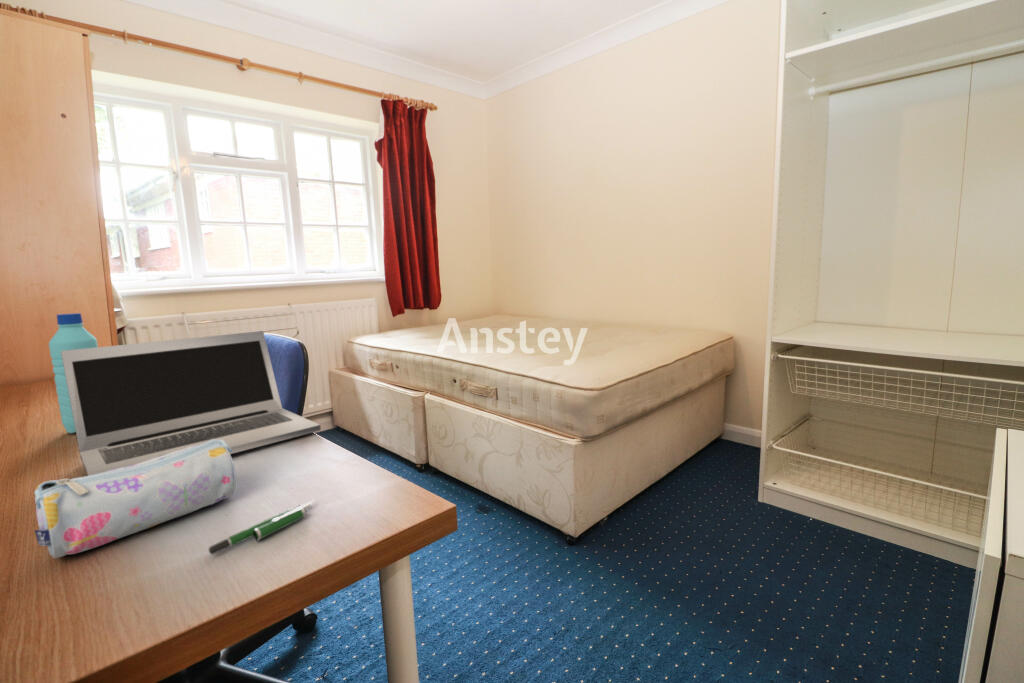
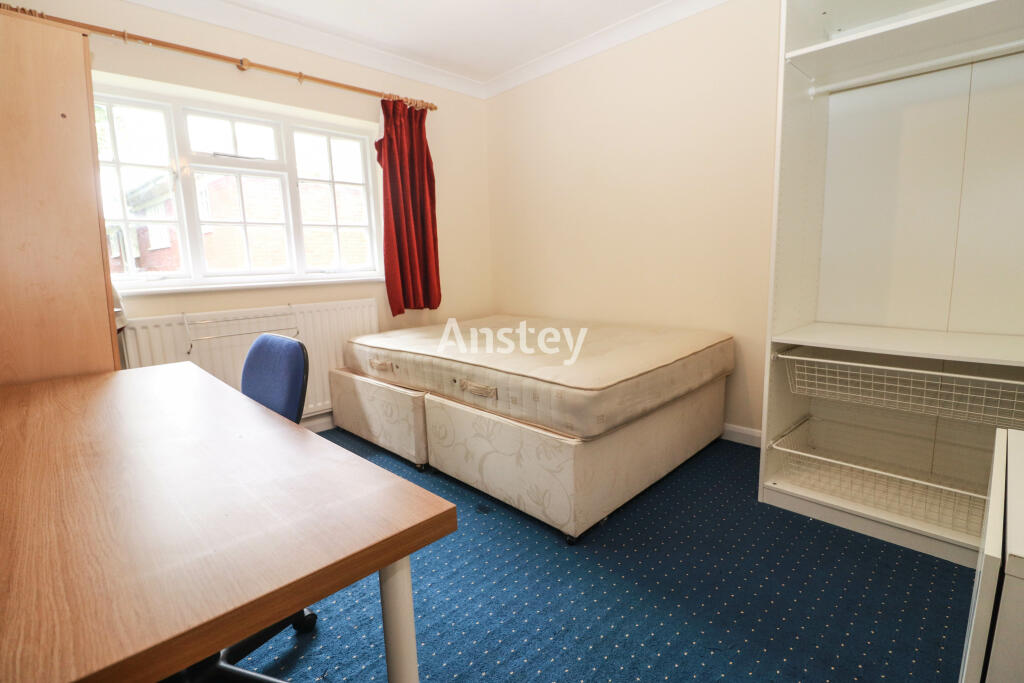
- pencil case [33,439,237,559]
- water bottle [48,312,99,434]
- laptop [61,330,322,476]
- pen [208,499,316,556]
